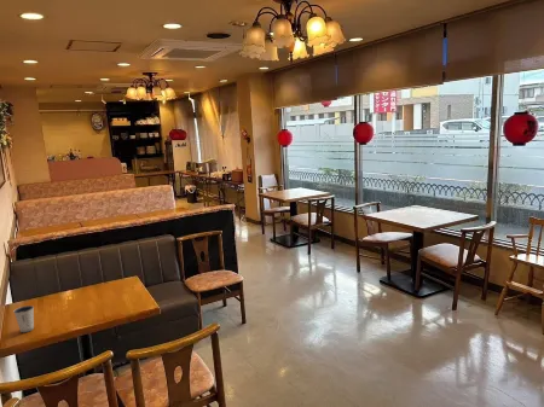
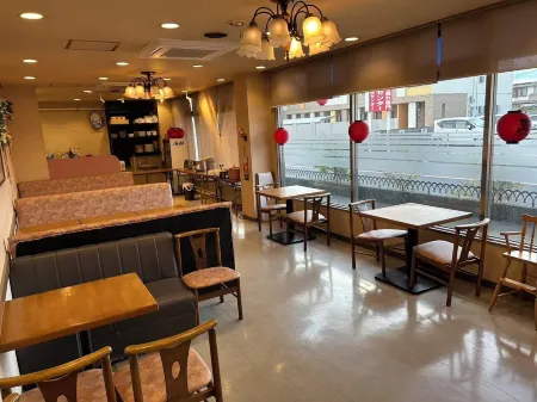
- dixie cup [12,304,35,333]
